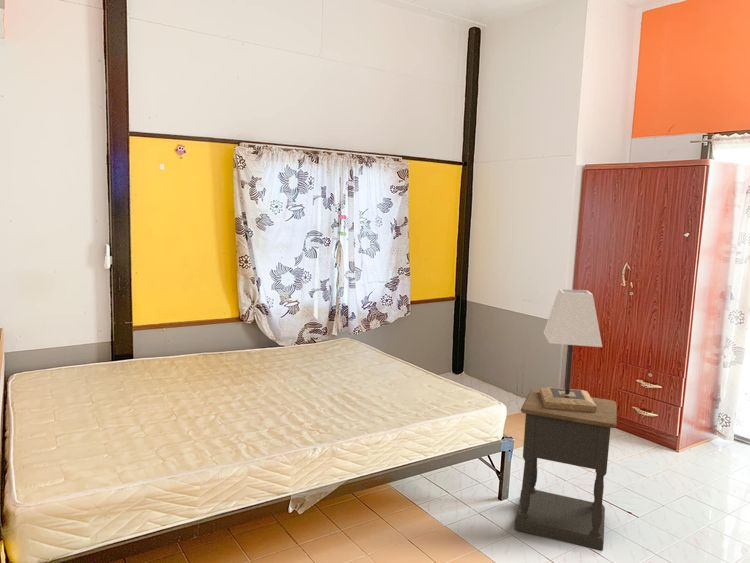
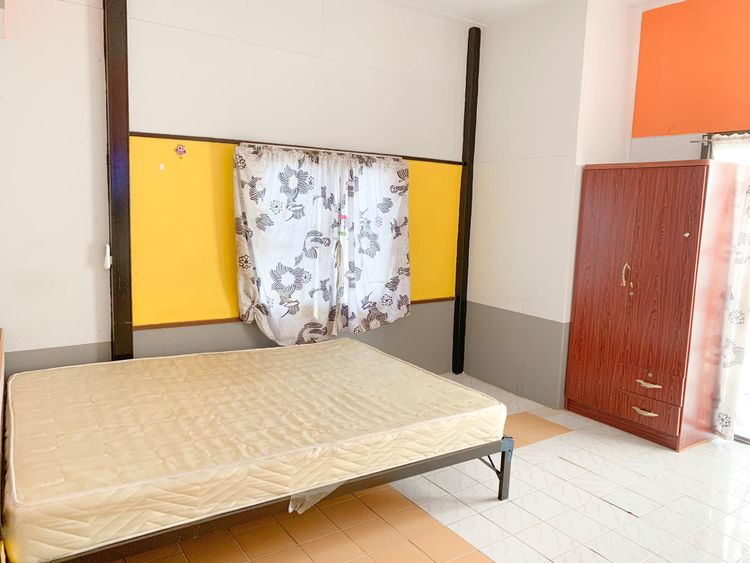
- lamp [539,288,603,412]
- nightstand [513,388,618,552]
